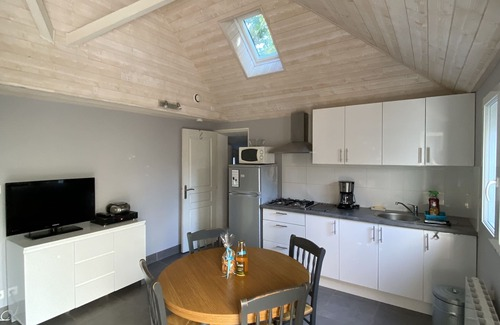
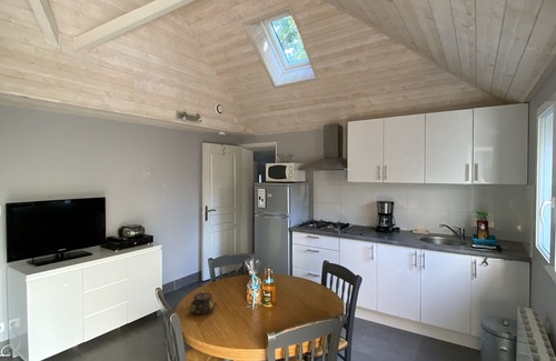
+ teapot [189,291,217,315]
